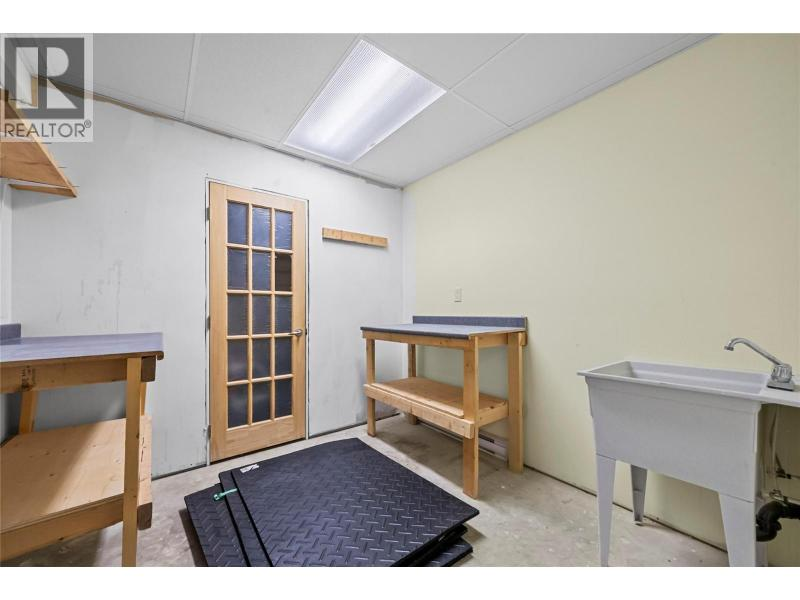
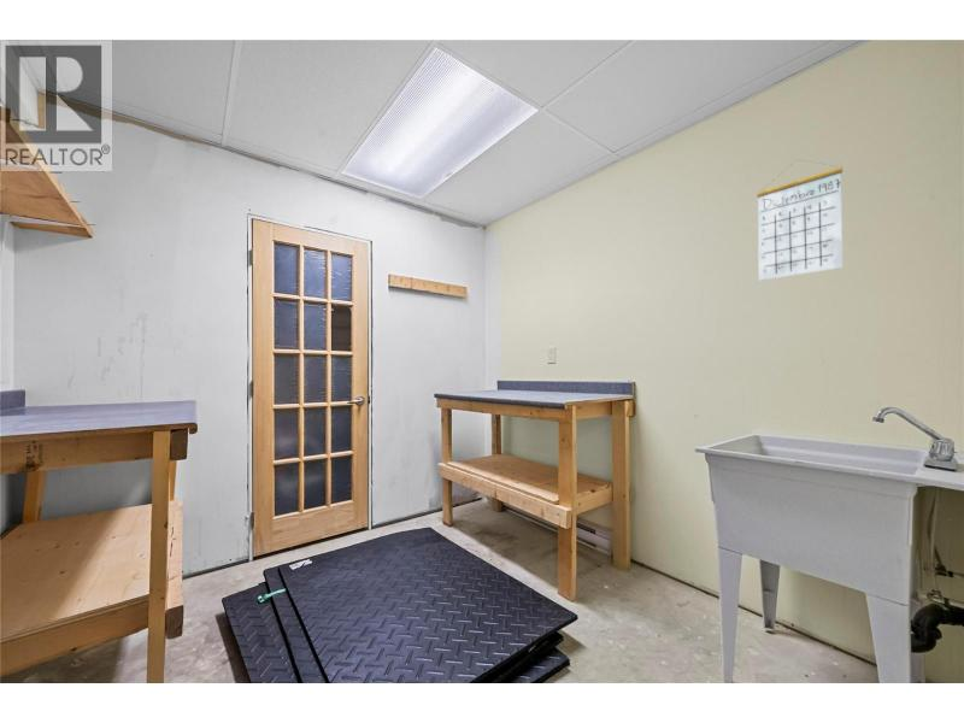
+ calendar [756,158,844,282]
